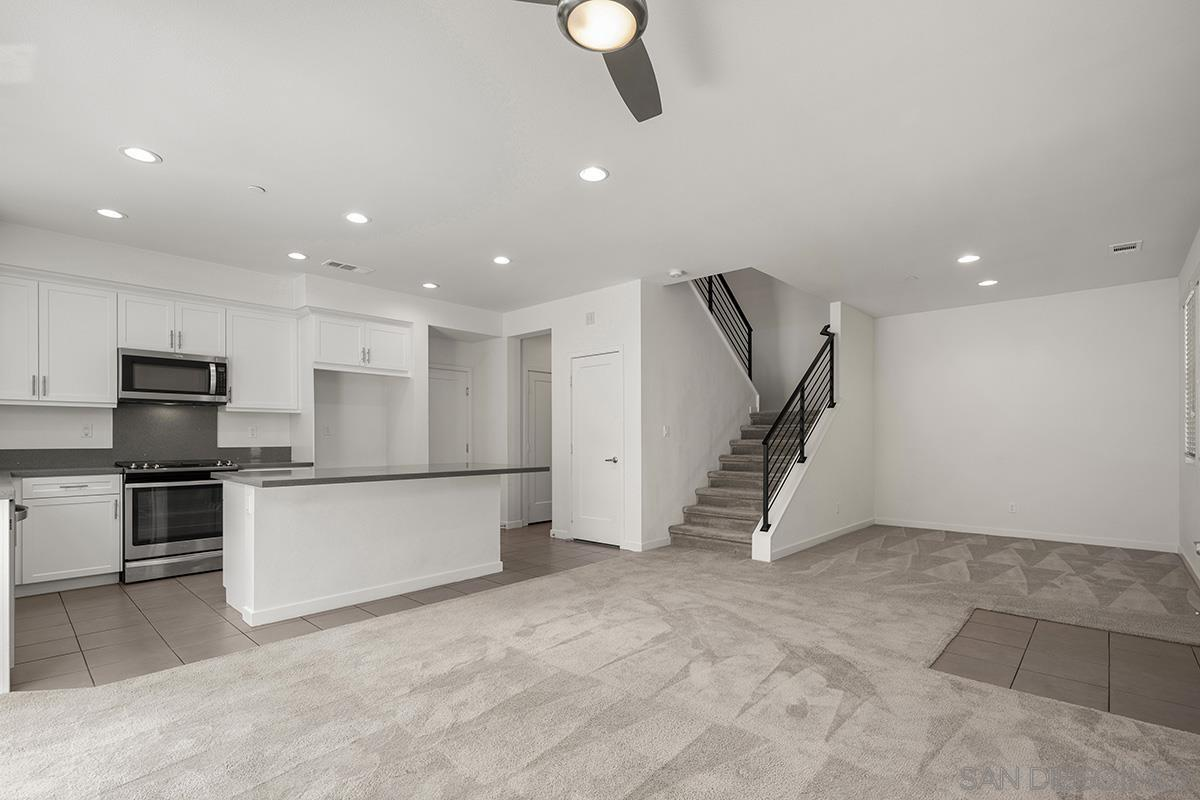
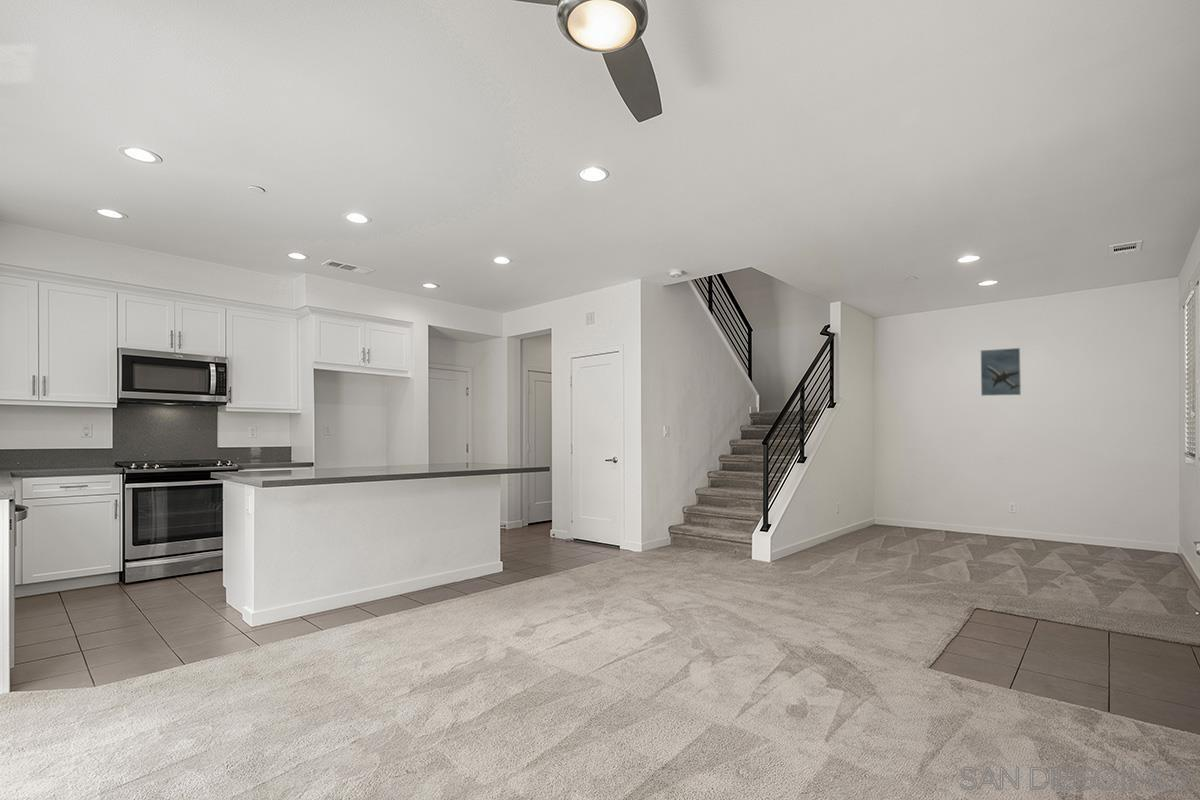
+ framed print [980,347,1022,397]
